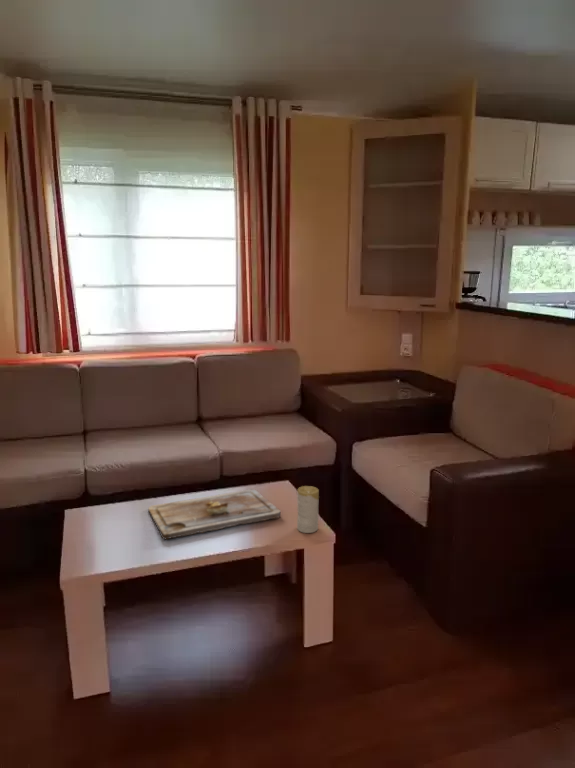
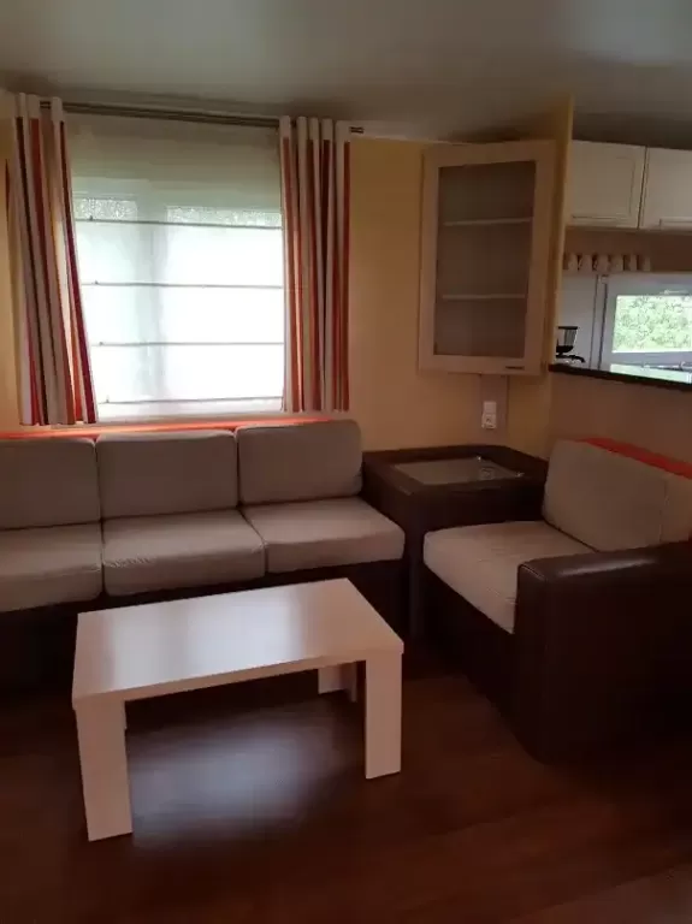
- candle [296,485,320,534]
- cutting board [147,489,282,540]
